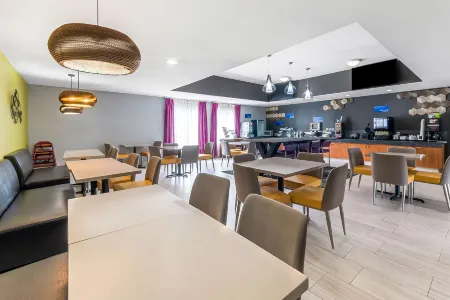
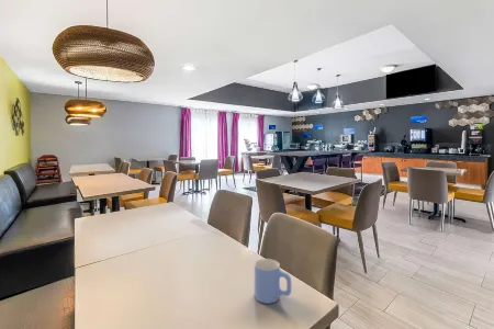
+ mug [254,258,292,305]
